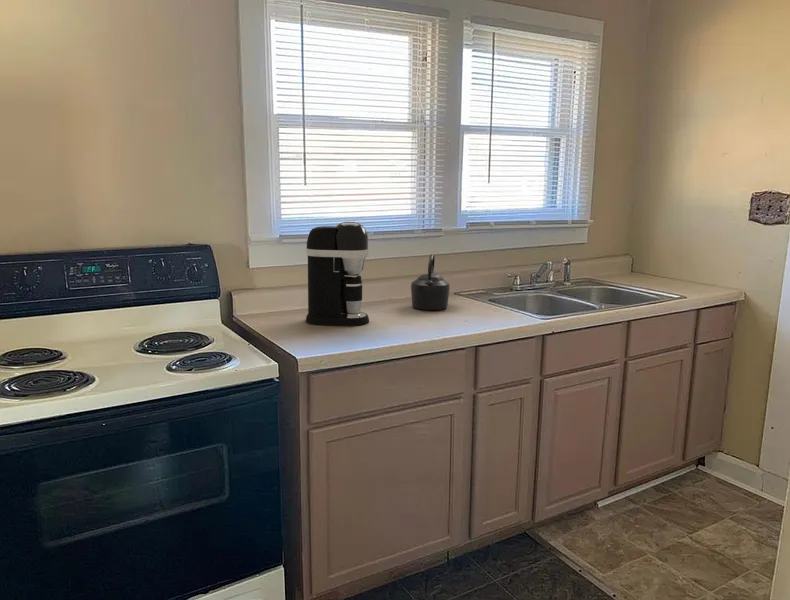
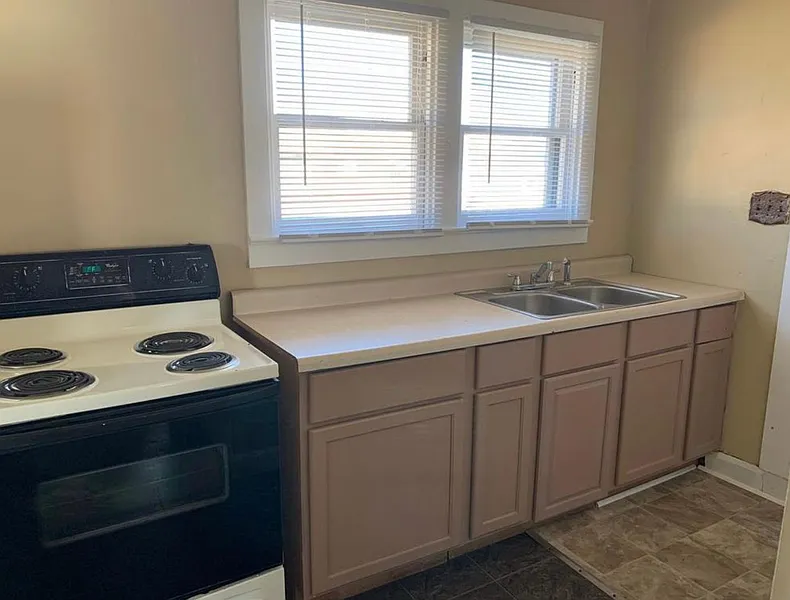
- coffee maker [305,221,370,327]
- kettle [410,253,451,311]
